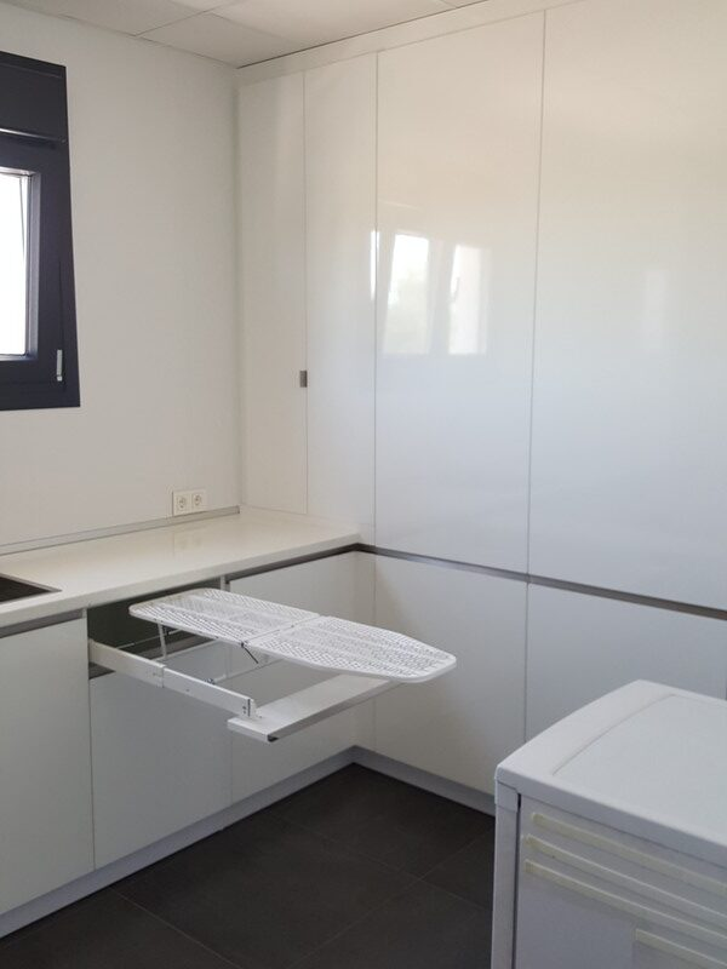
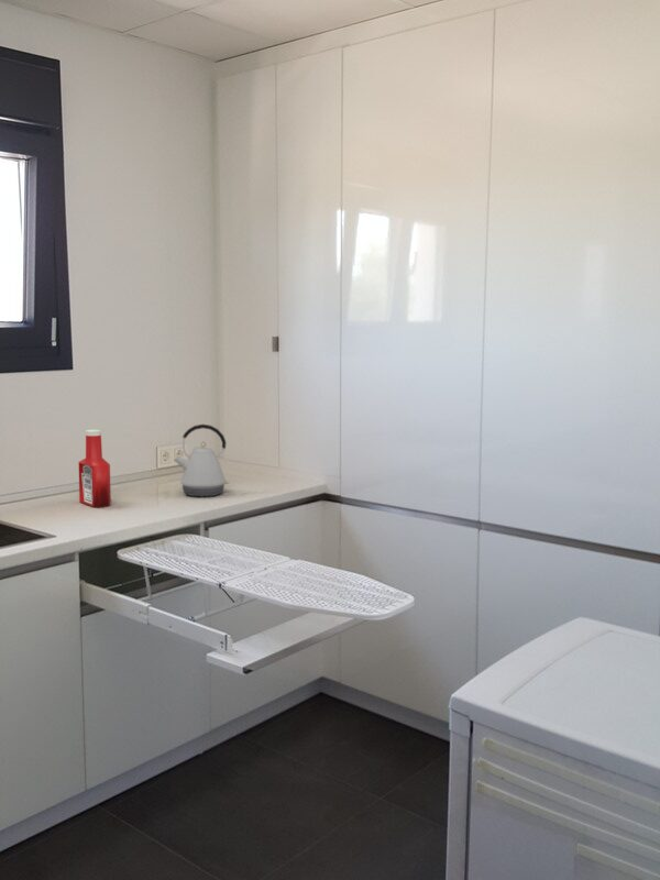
+ kettle [173,424,231,498]
+ soap bottle [77,428,112,508]
